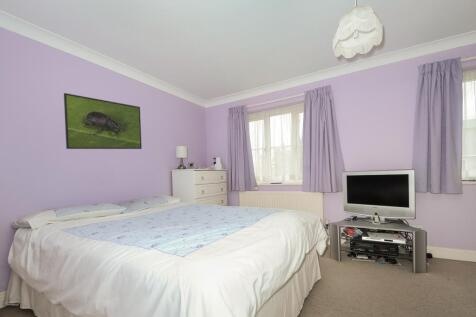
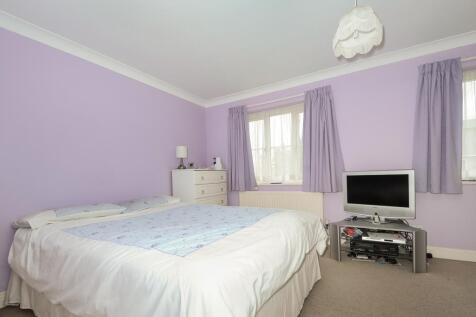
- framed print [63,92,143,150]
